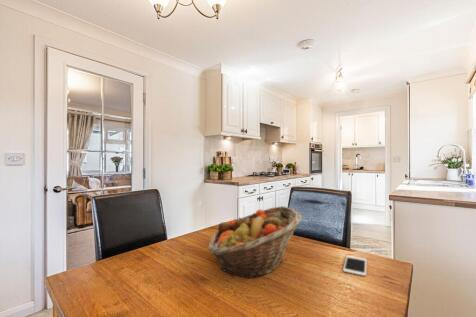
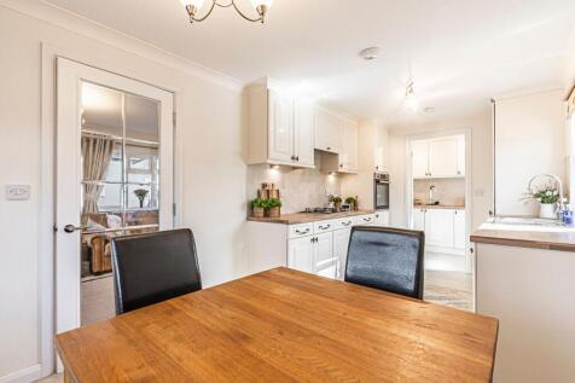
- cell phone [342,255,368,277]
- fruit basket [207,205,303,279]
